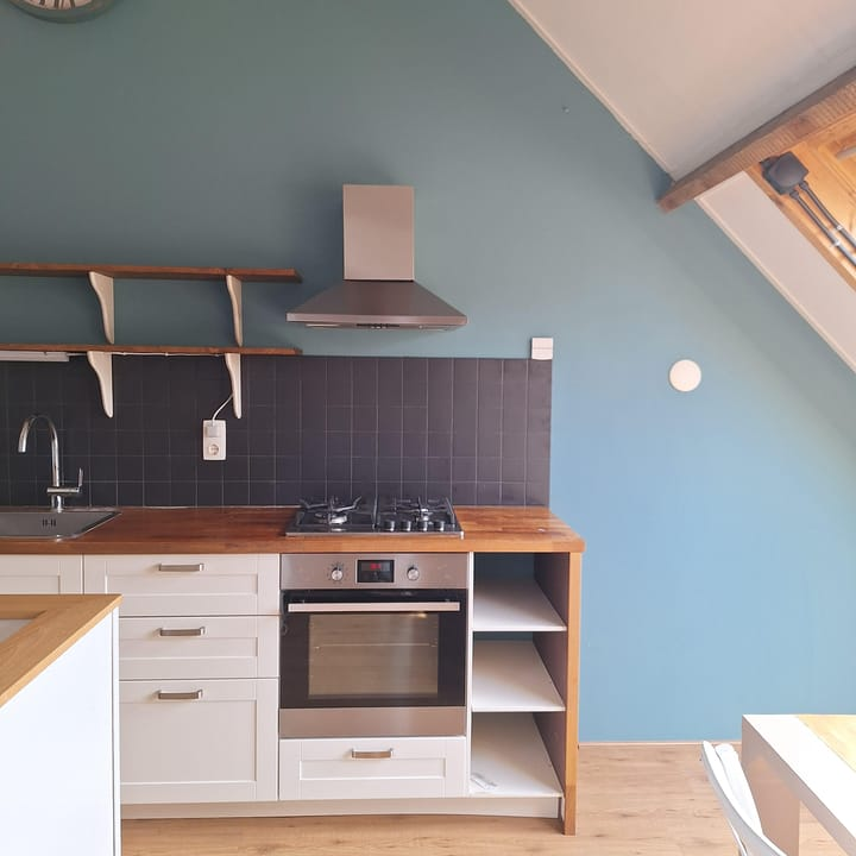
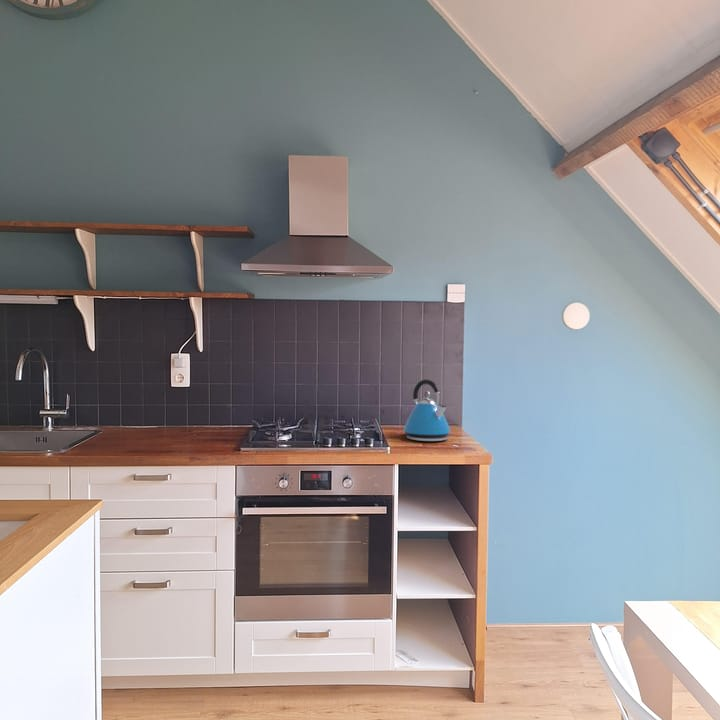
+ kettle [402,378,451,442]
